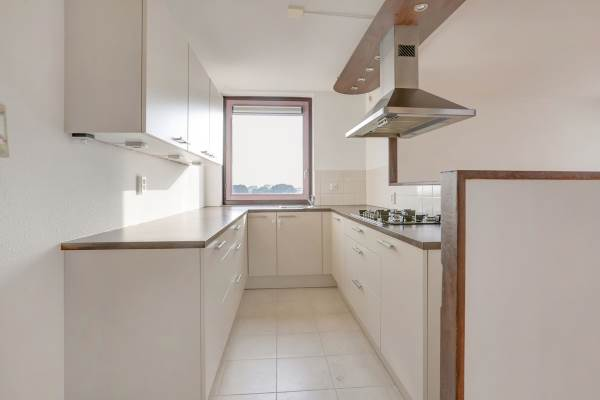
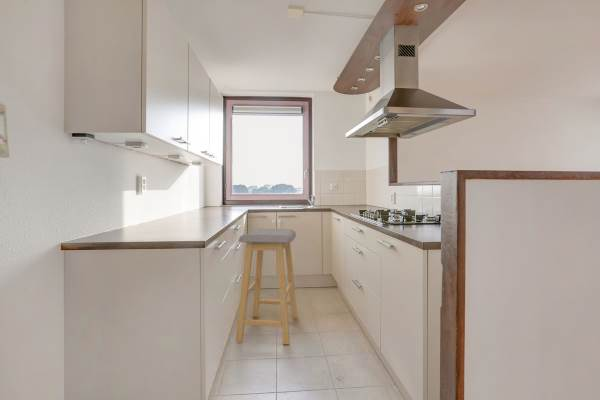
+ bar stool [235,228,299,345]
